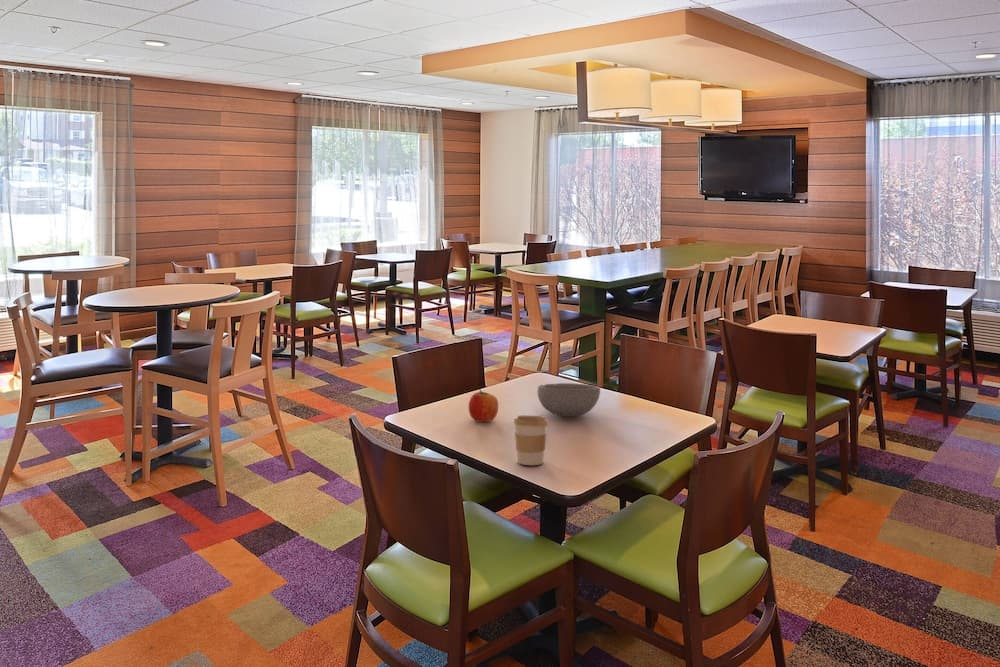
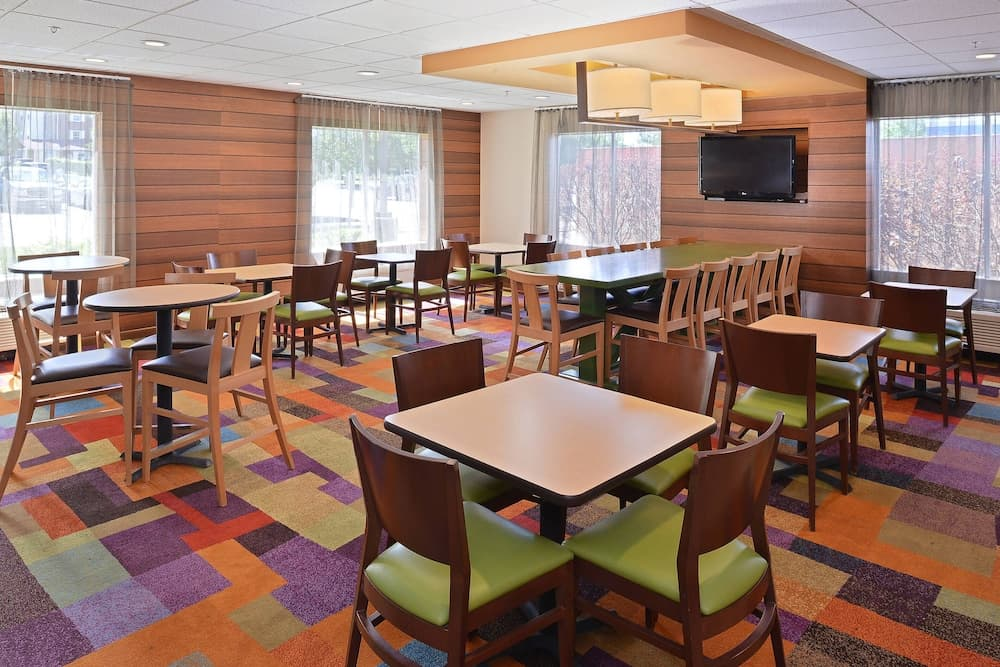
- apple [468,389,499,423]
- bowl [537,382,601,418]
- coffee cup [513,414,549,466]
